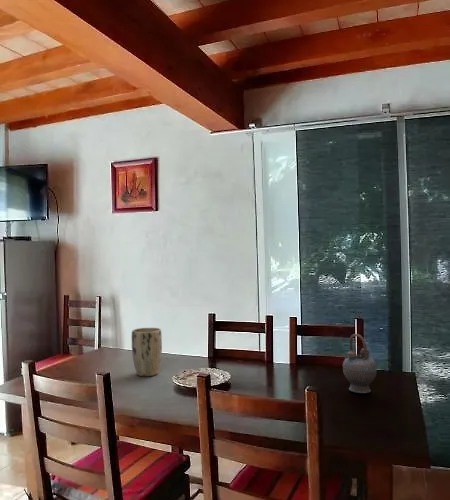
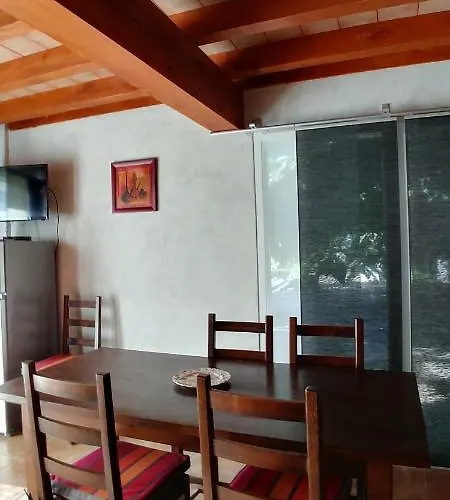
- teapot [342,333,378,394]
- plant pot [131,327,163,377]
